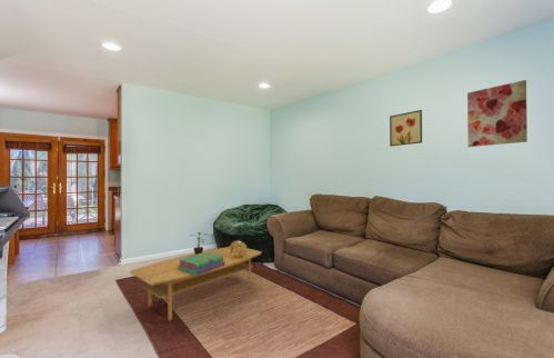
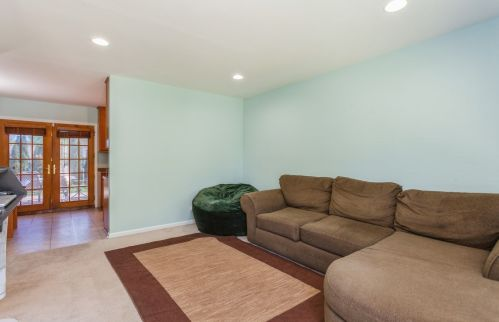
- wall art [389,109,423,147]
- stack of books [178,252,224,275]
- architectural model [229,239,248,258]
- coffee table [129,246,263,321]
- wall art [466,79,528,148]
- potted plant [190,231,213,255]
